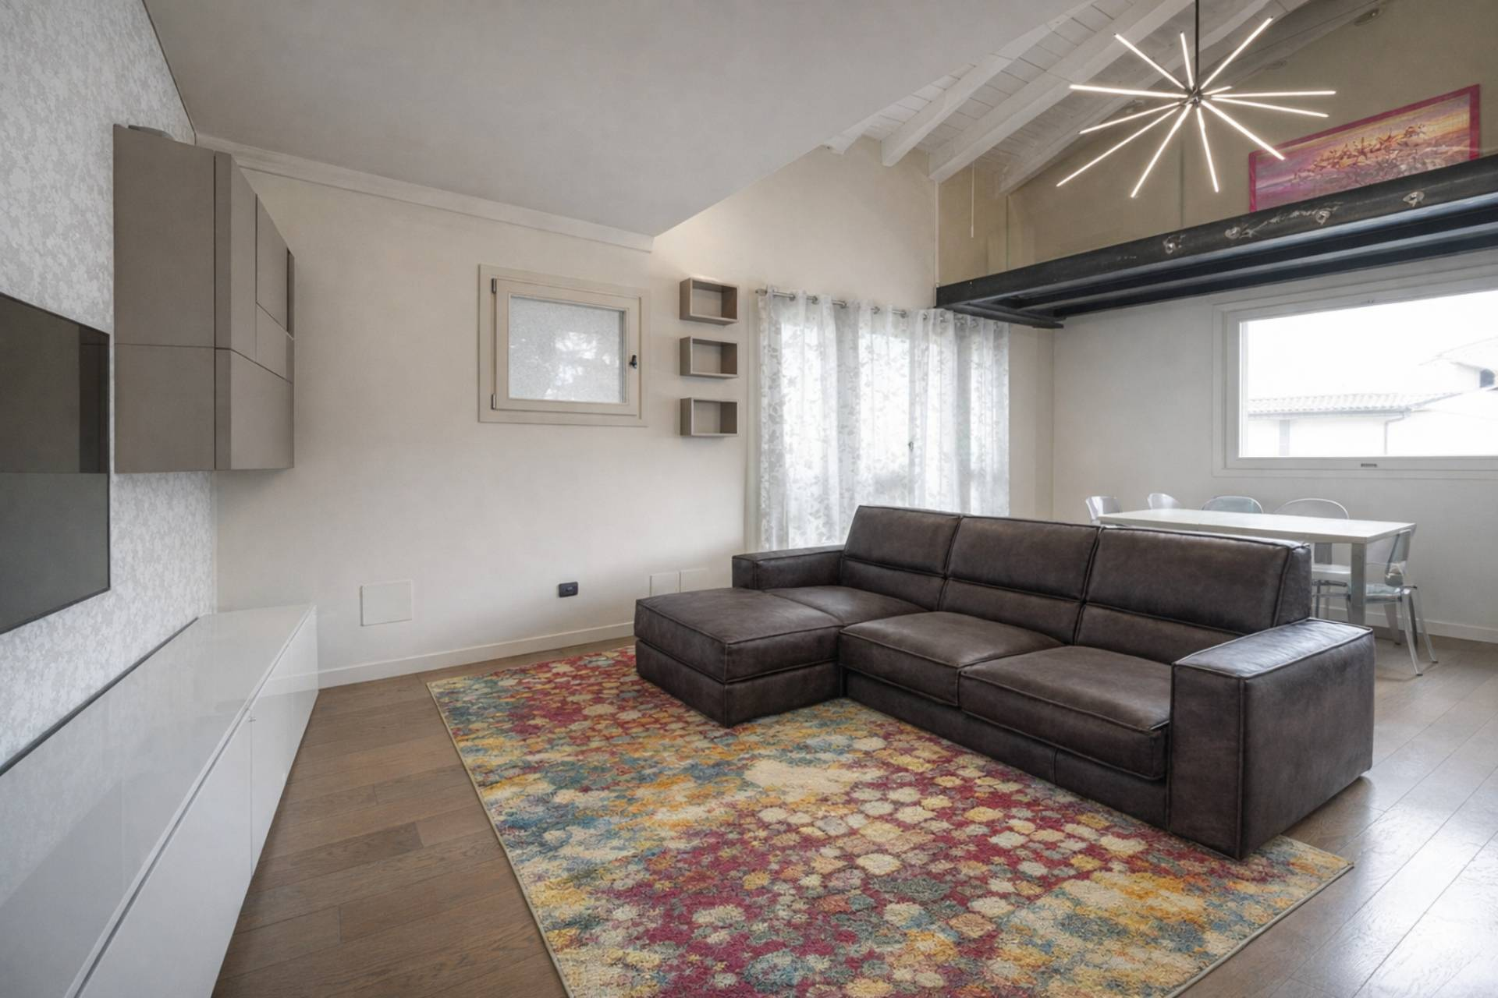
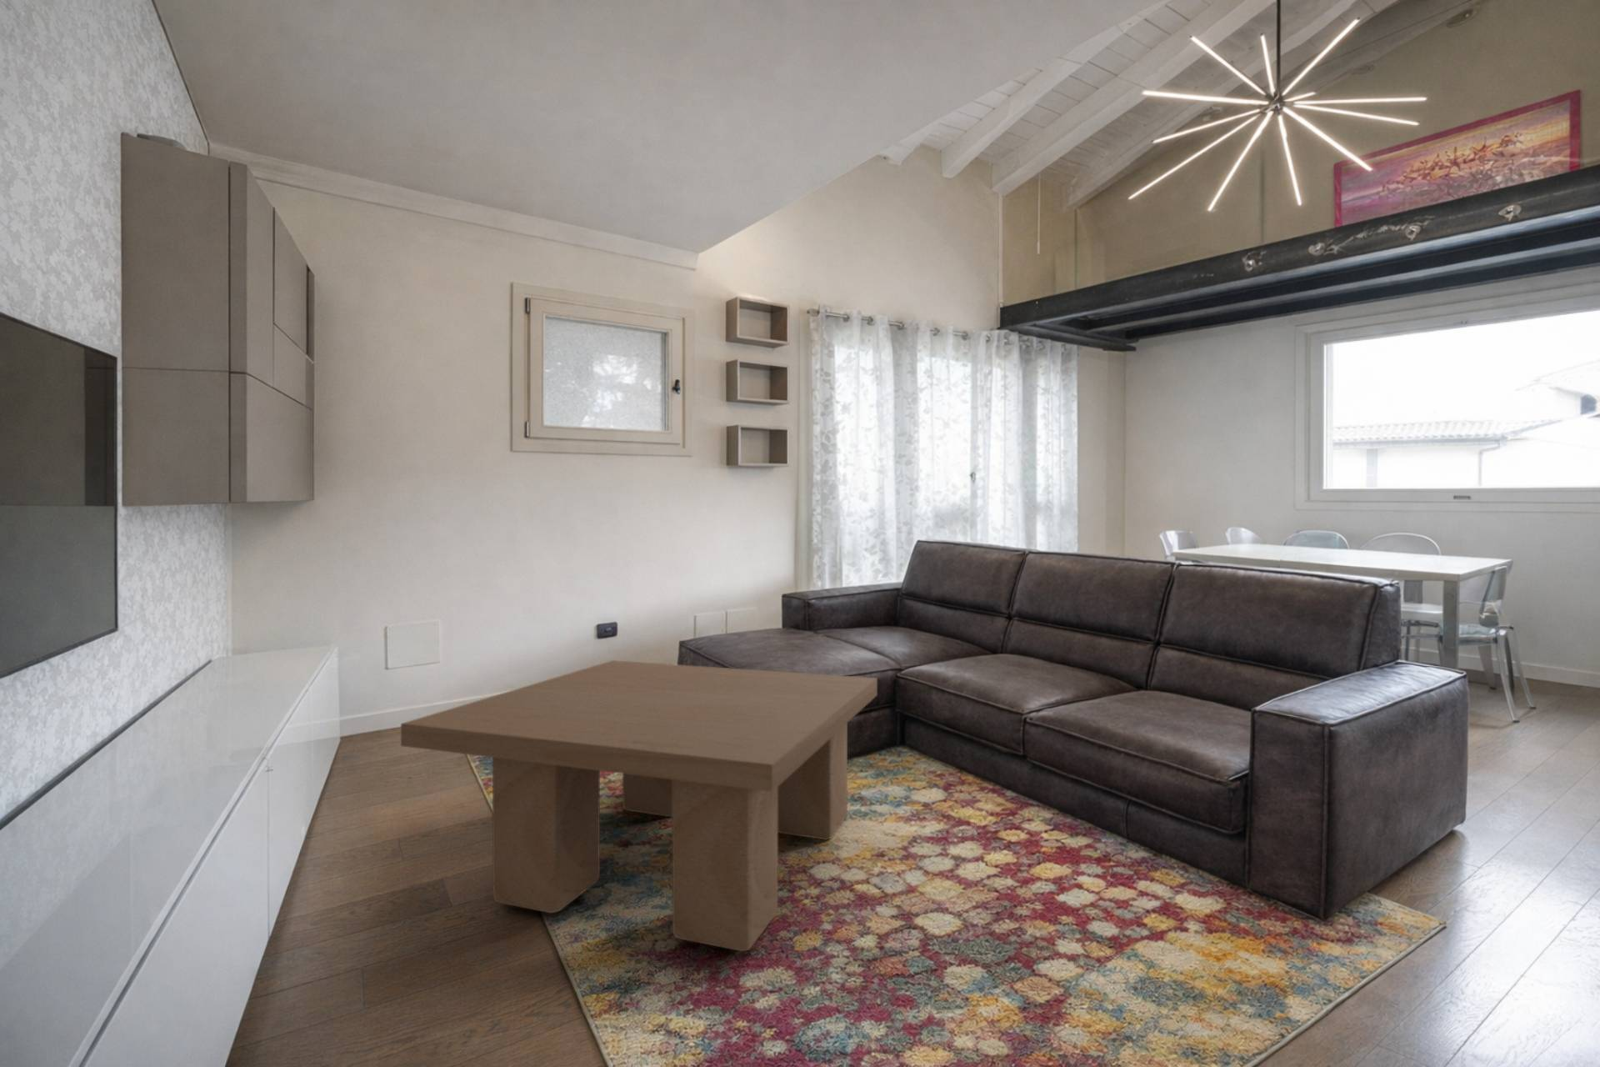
+ coffee table [400,660,879,951]
